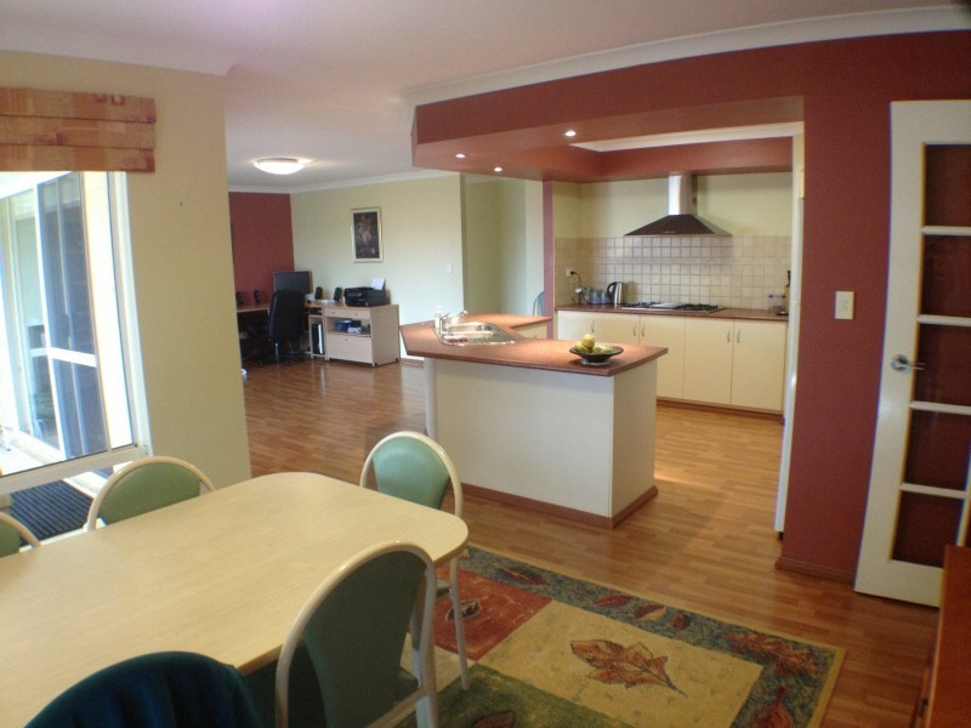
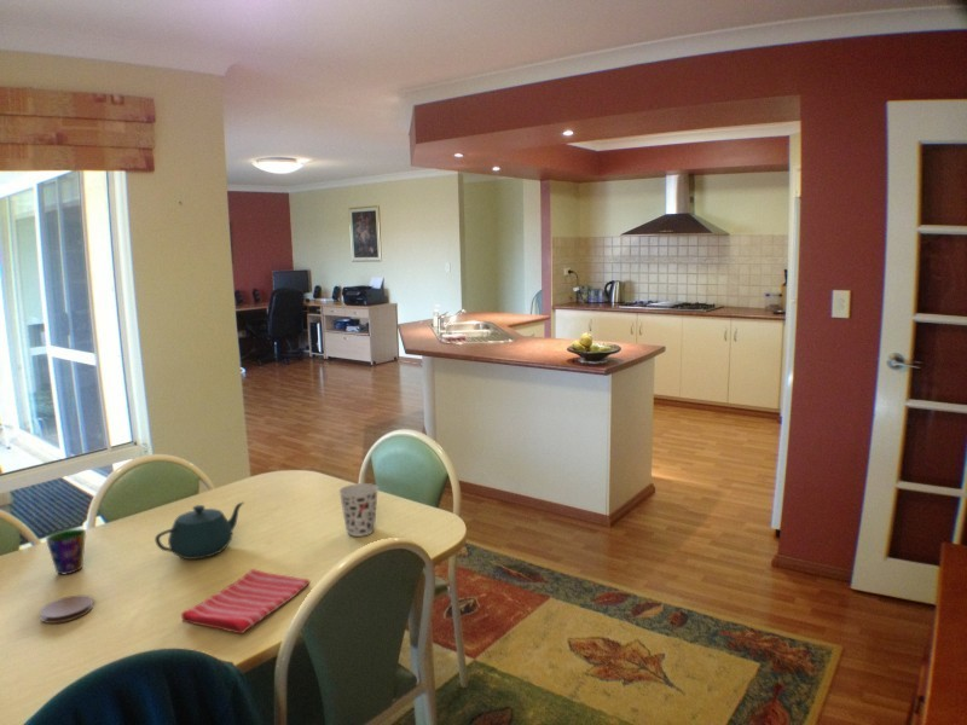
+ coaster [39,594,94,625]
+ teapot [154,500,245,561]
+ dish towel [180,568,312,634]
+ cup [45,528,87,575]
+ cup [337,482,380,538]
